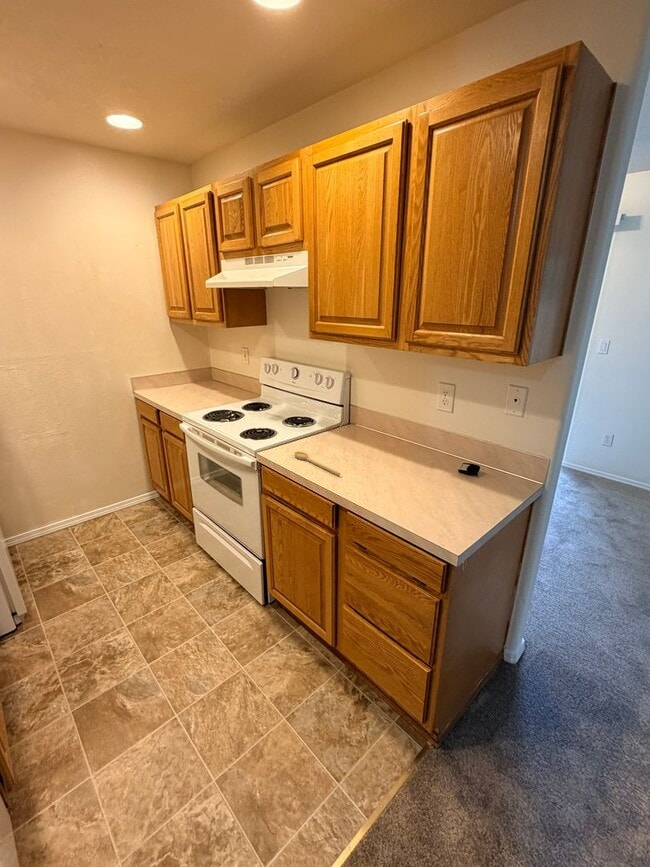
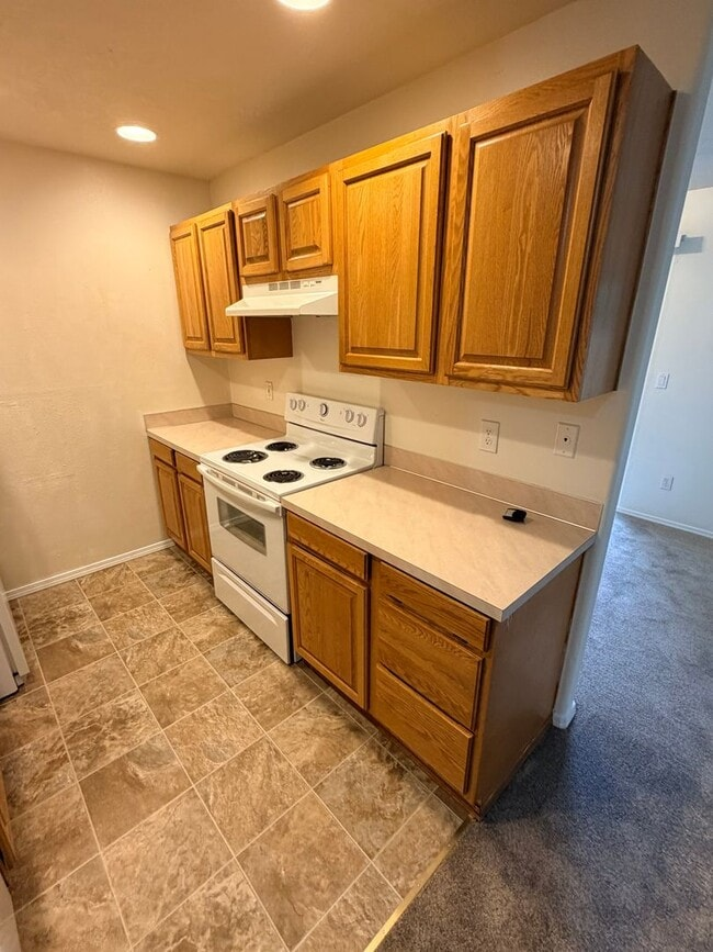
- spoon [293,450,341,476]
